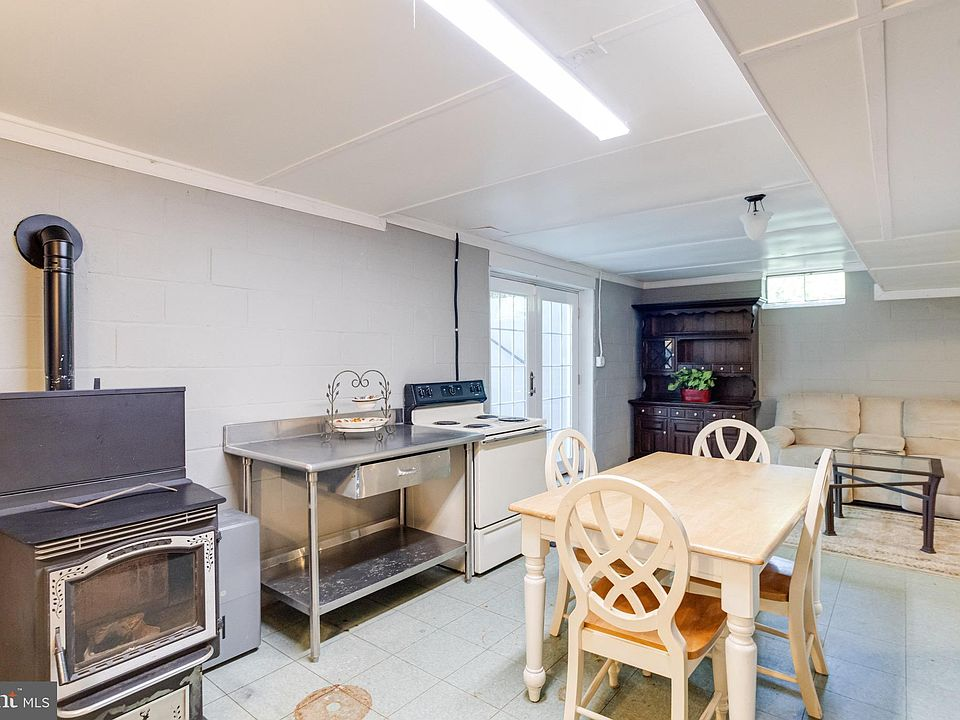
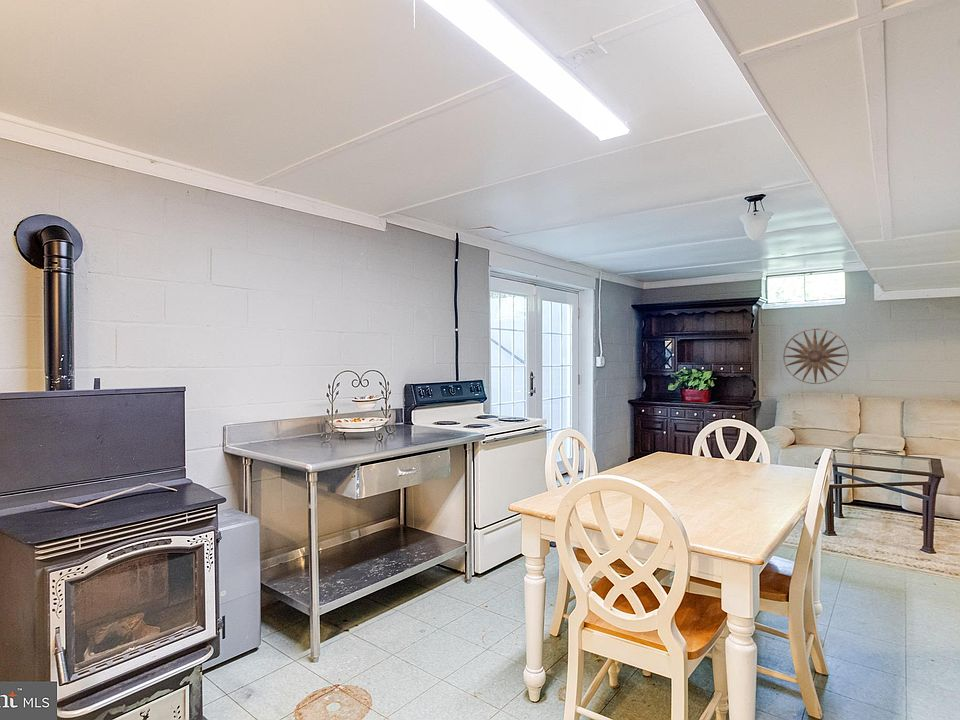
+ wall art [782,328,850,385]
